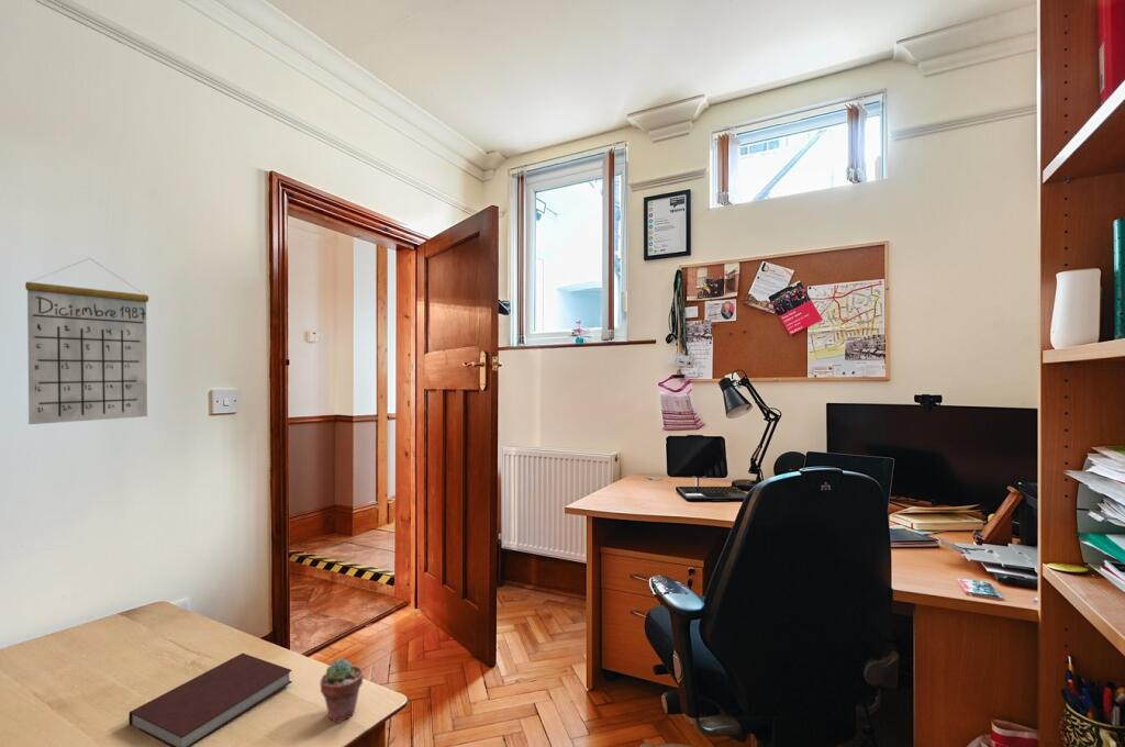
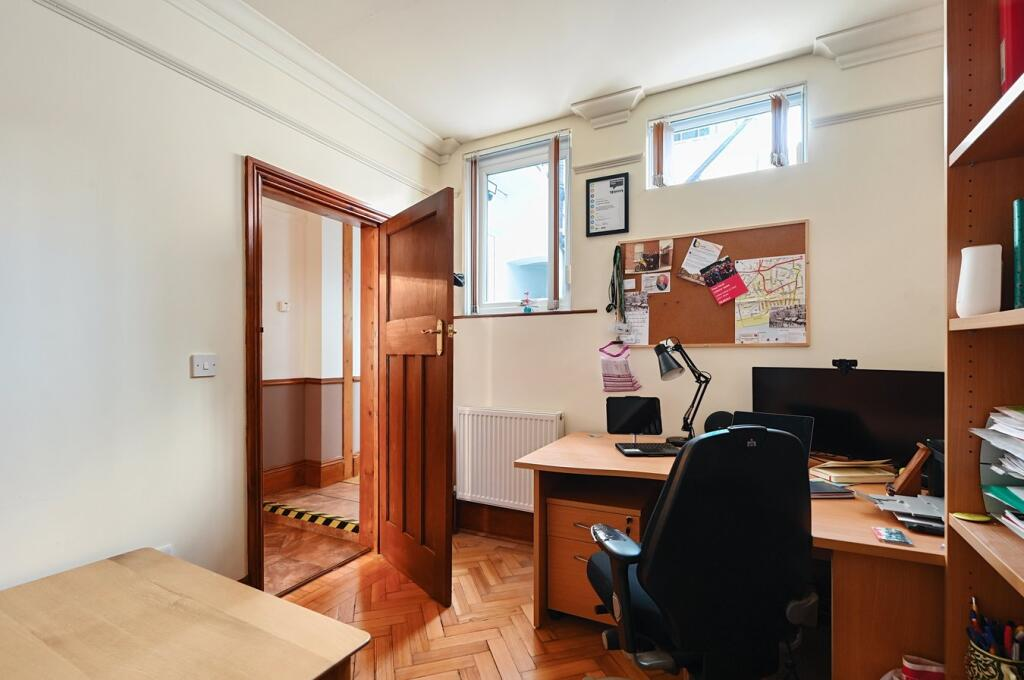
- calendar [24,257,149,425]
- potted succulent [320,657,365,724]
- notebook [127,653,293,747]
